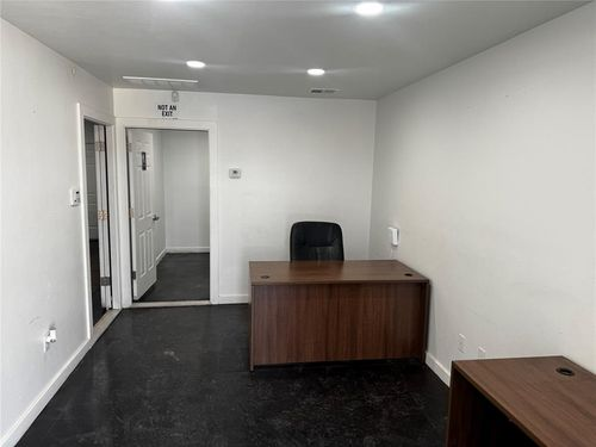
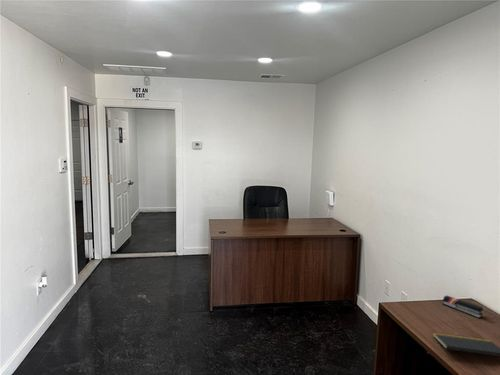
+ notepad [432,331,500,357]
+ stapler [441,295,484,319]
